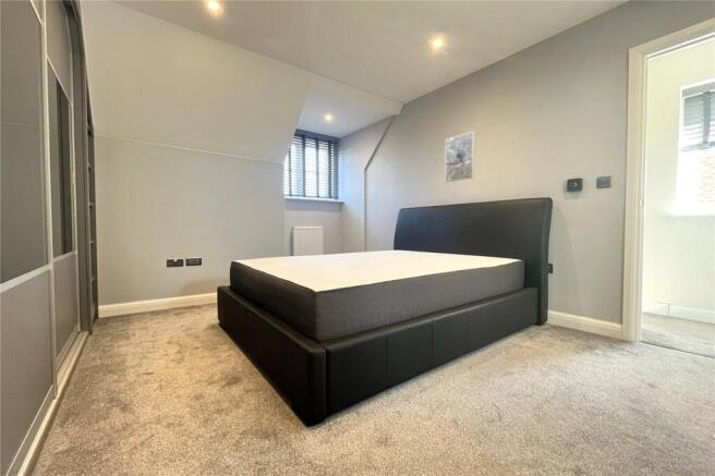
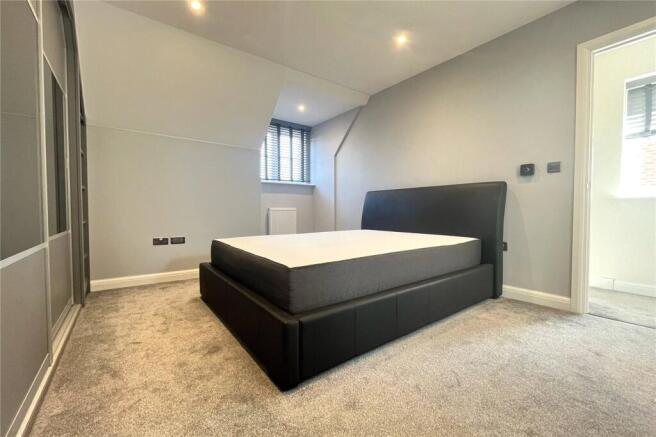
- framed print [444,130,476,184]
